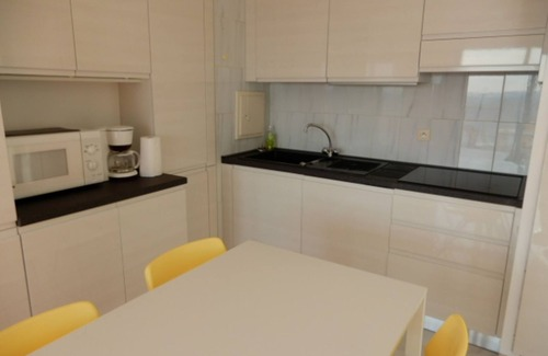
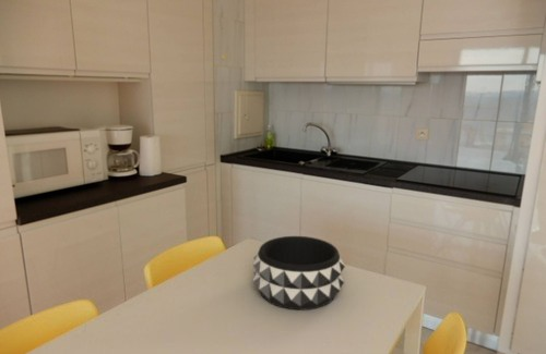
+ decorative bowl [252,235,346,310]
